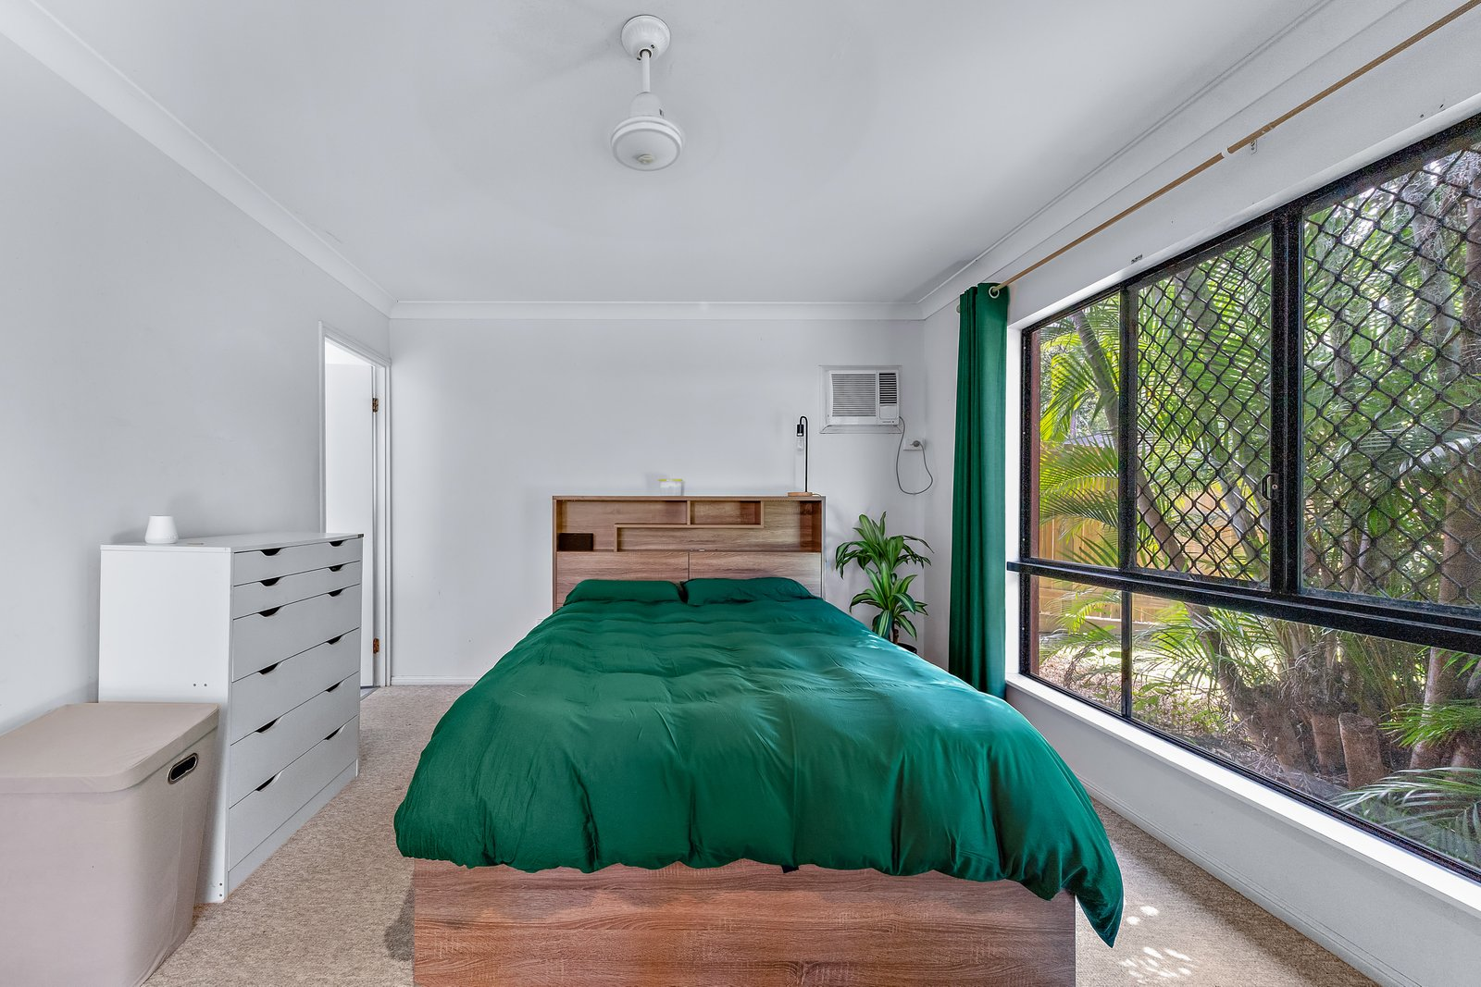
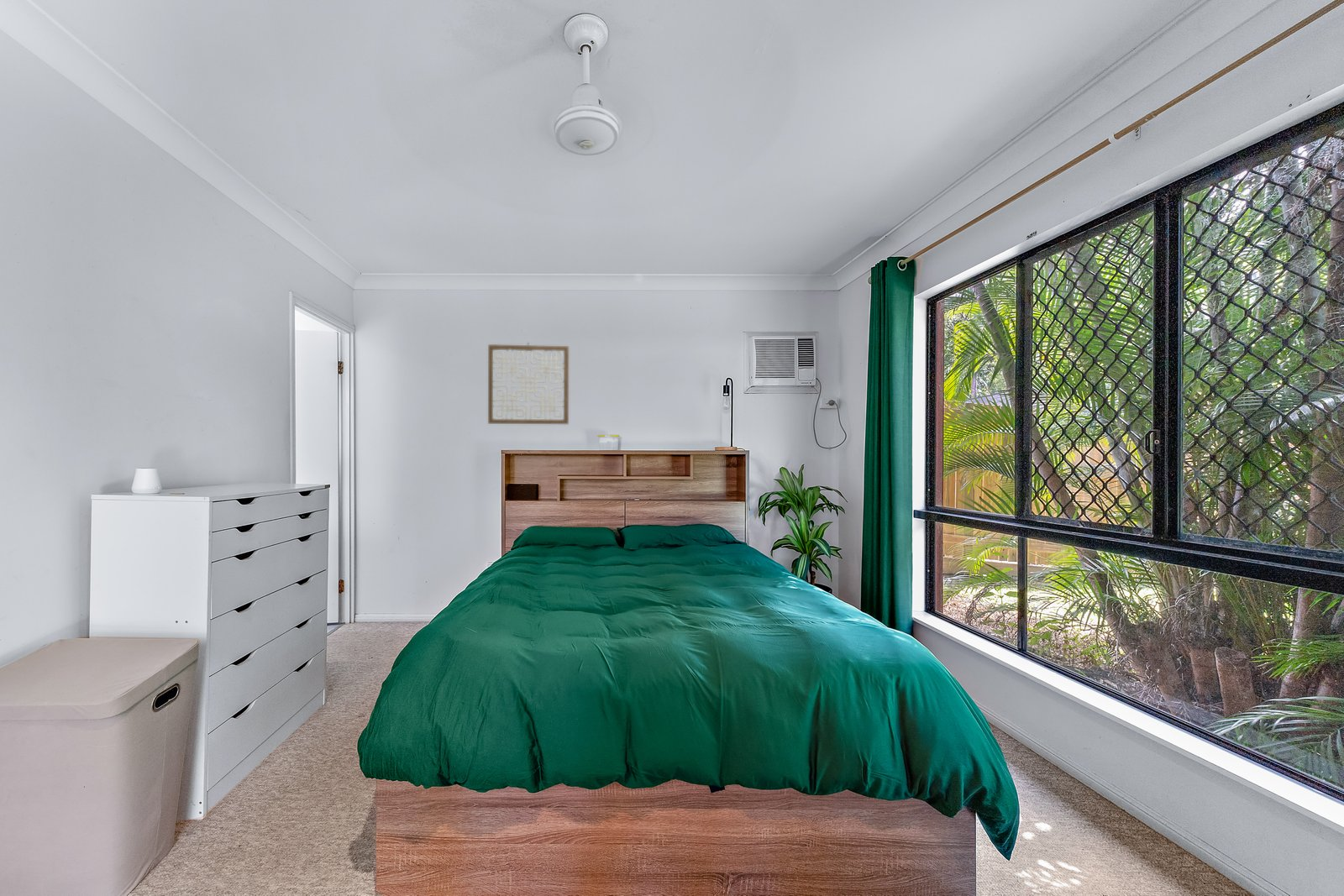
+ wall art [487,342,570,425]
